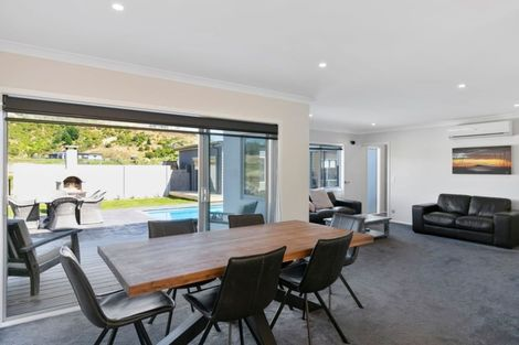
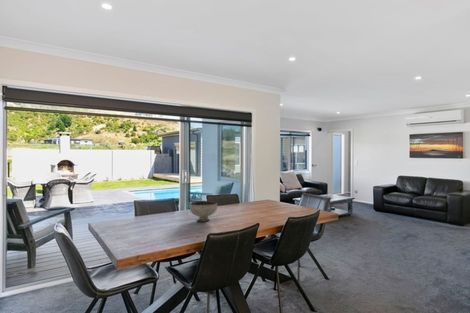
+ bowl [188,200,218,222]
